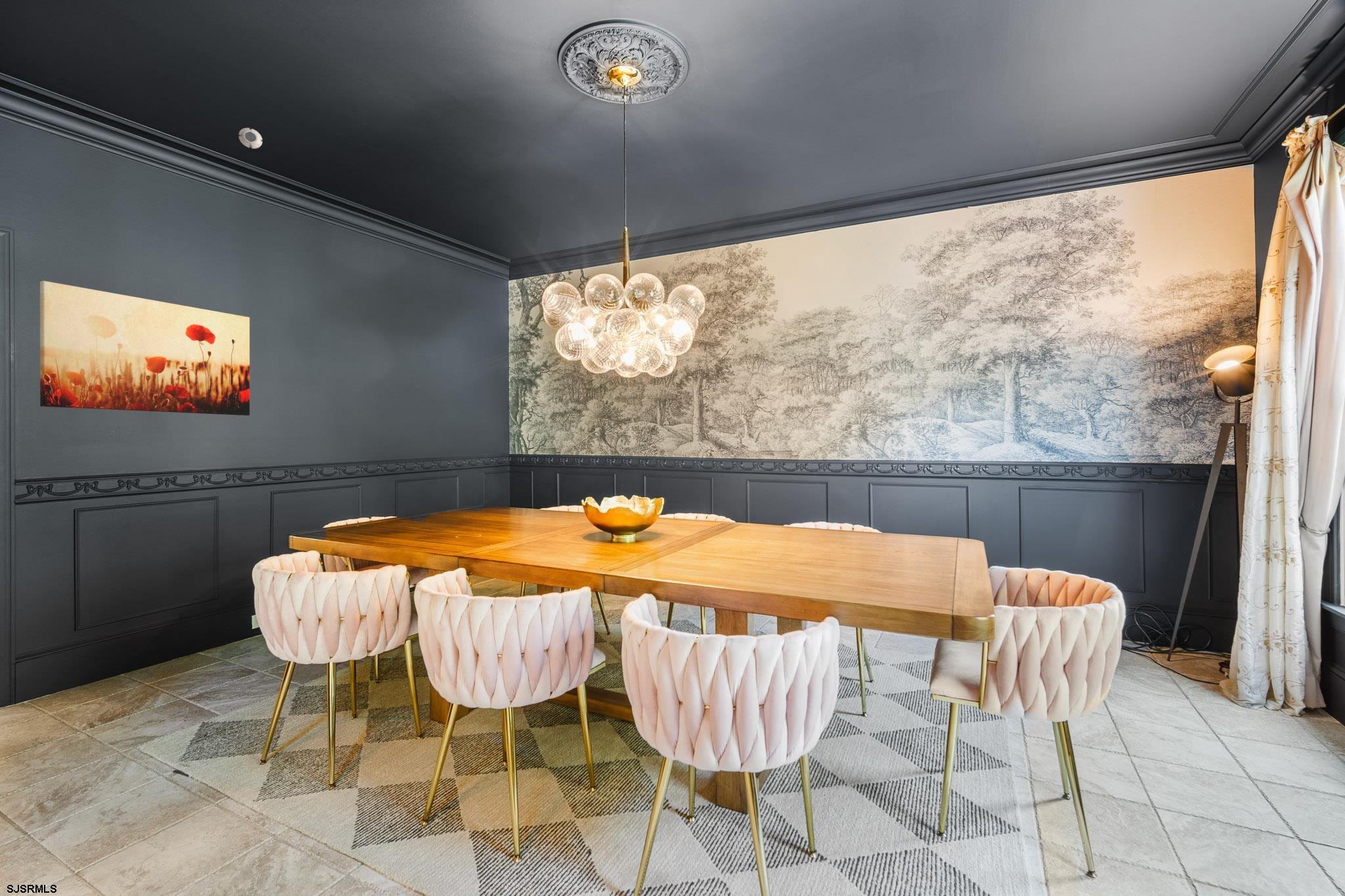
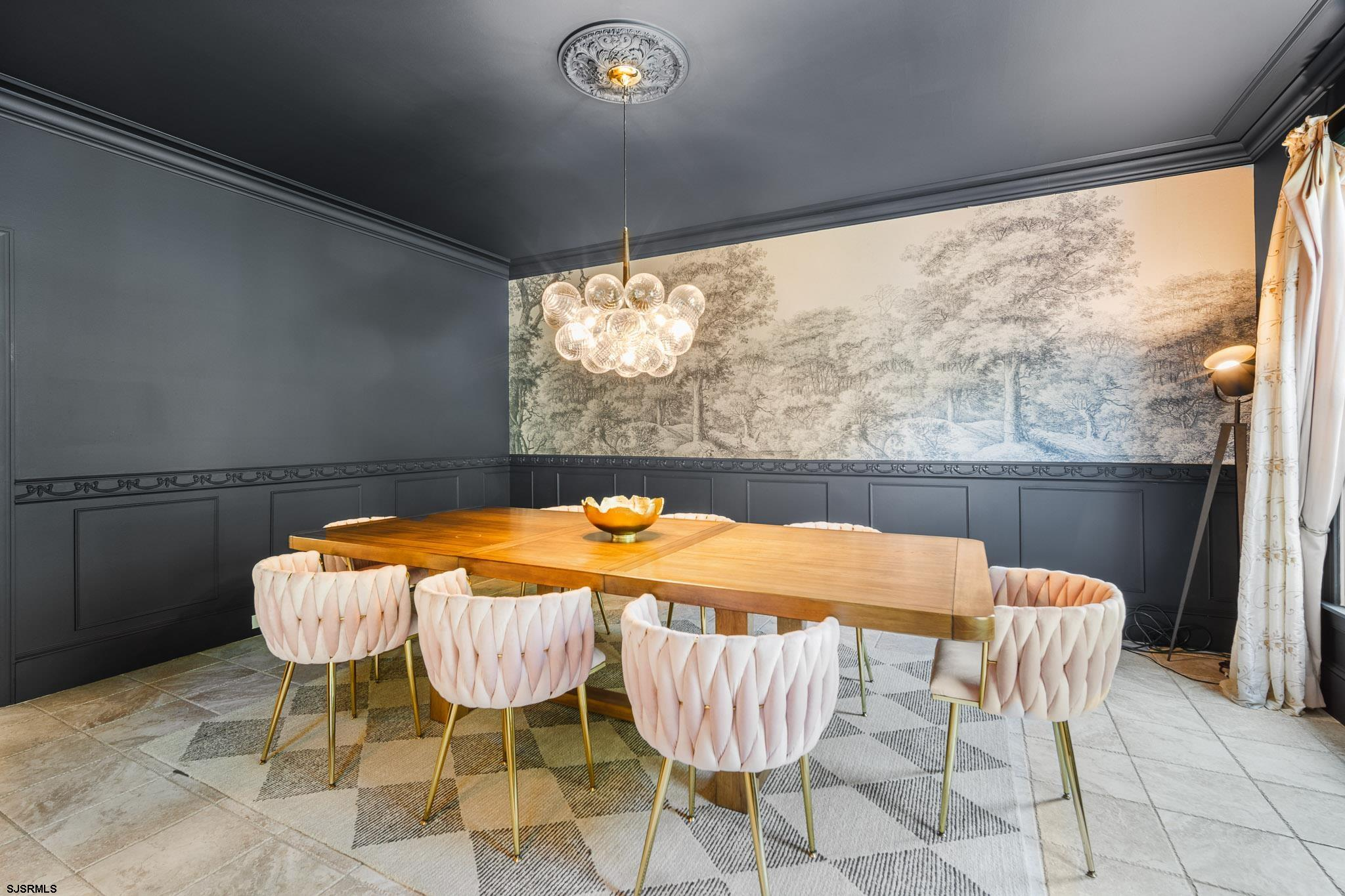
- smoke detector [238,127,263,149]
- wall art [39,280,250,416]
